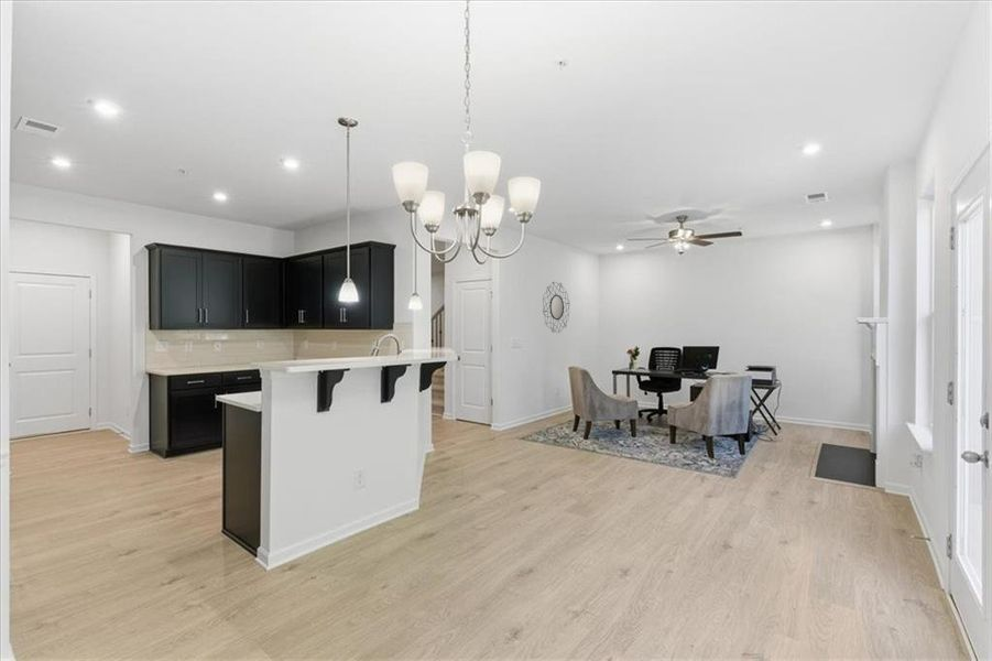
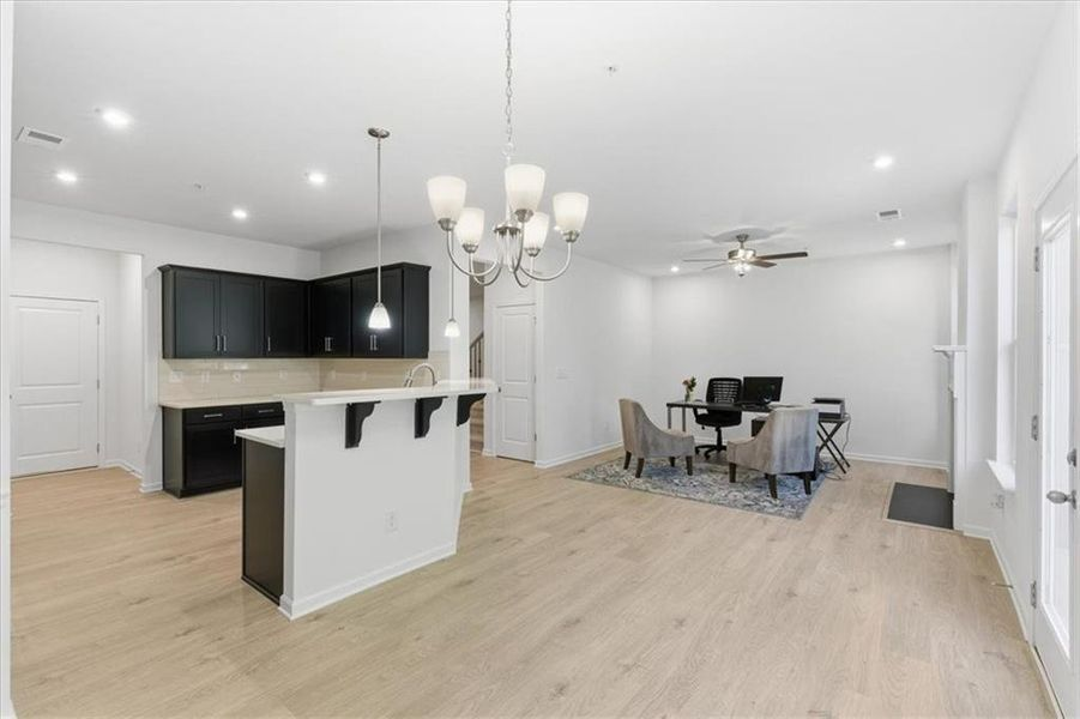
- home mirror [542,281,571,334]
